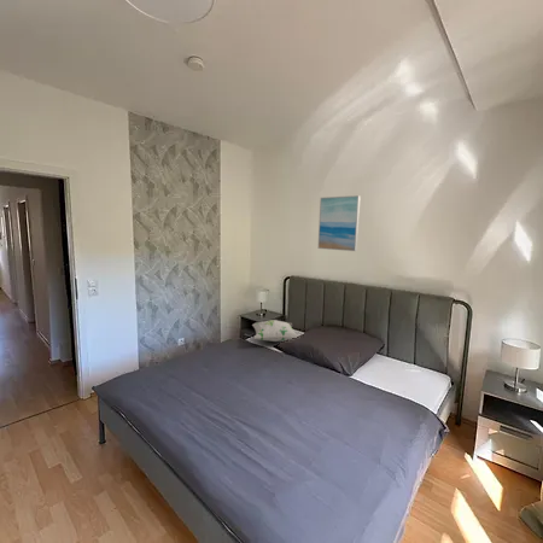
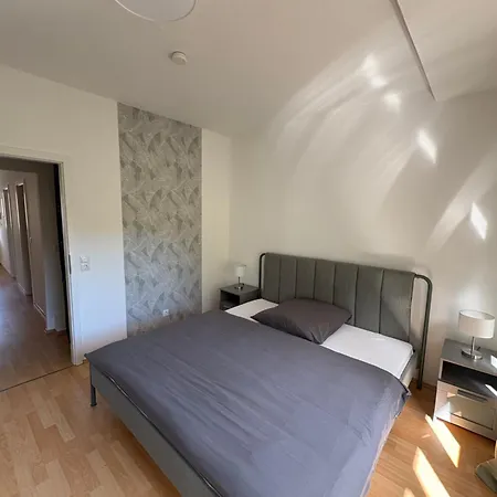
- wall art [317,194,362,252]
- decorative pillow [251,319,299,343]
